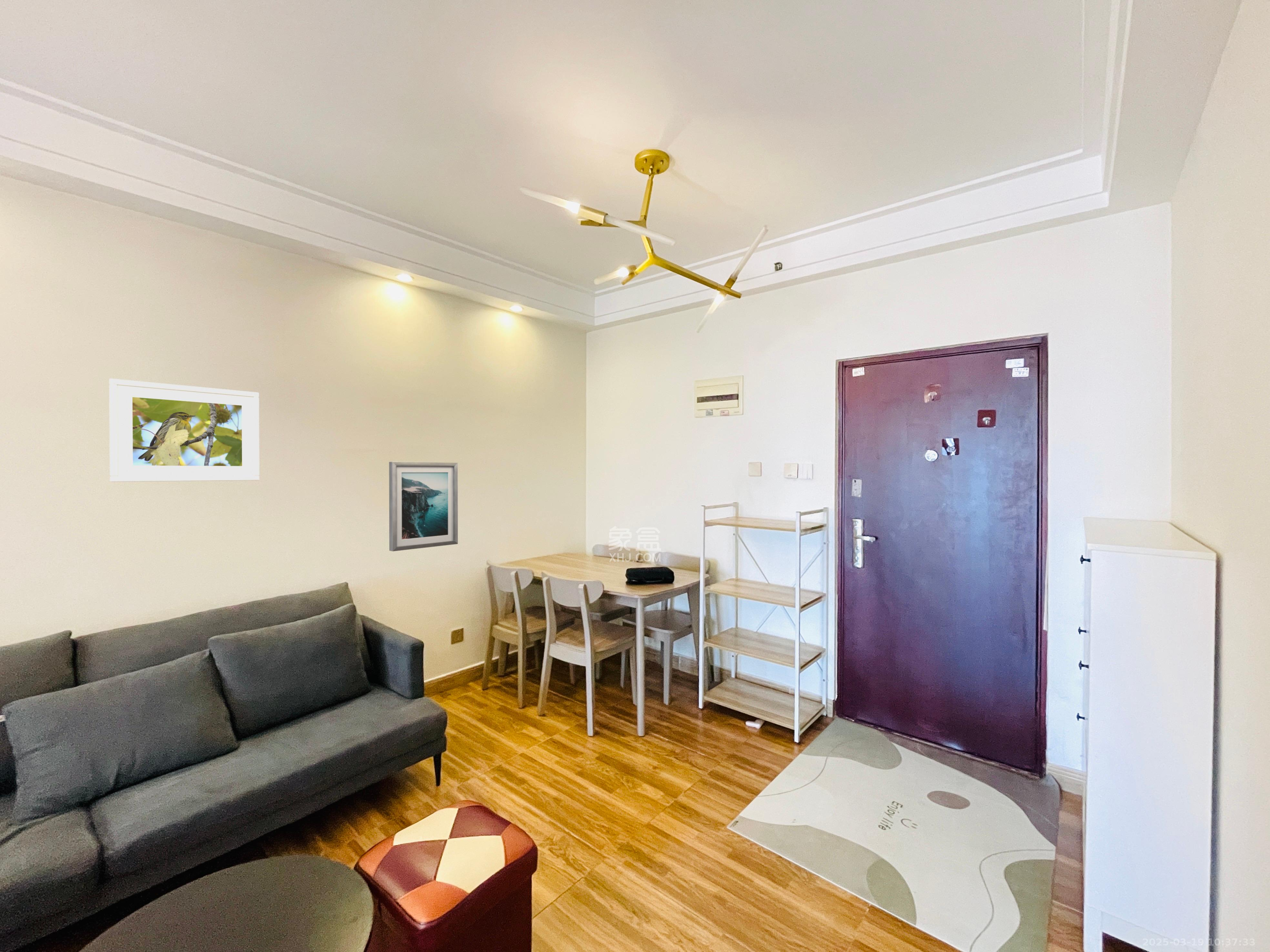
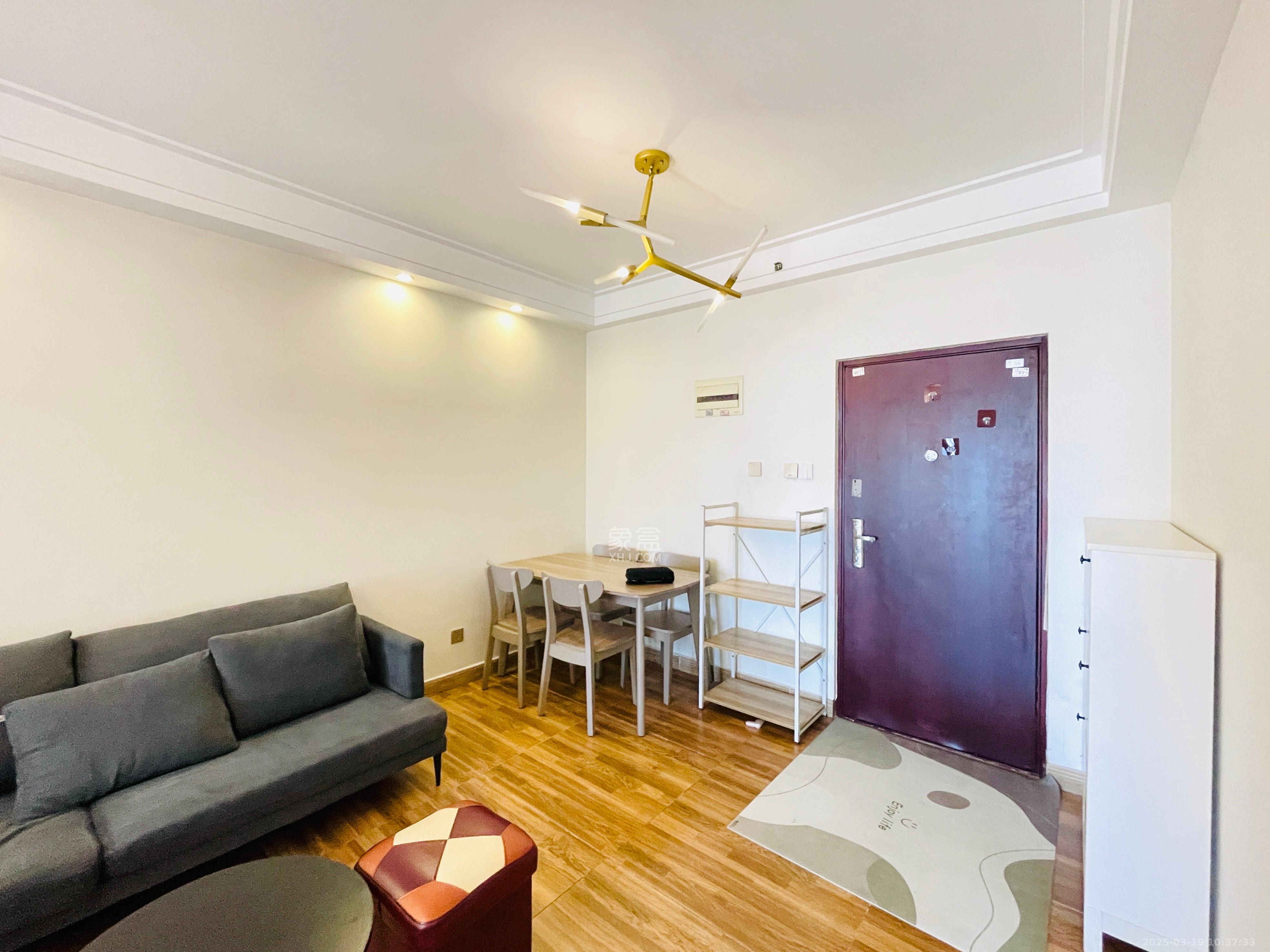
- wall art [389,462,458,552]
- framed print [109,378,260,482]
